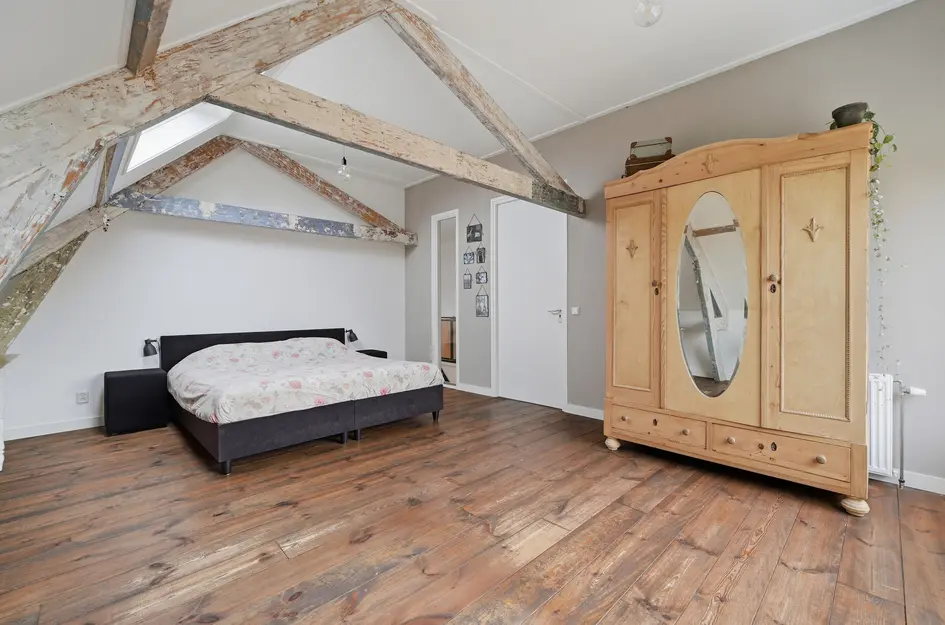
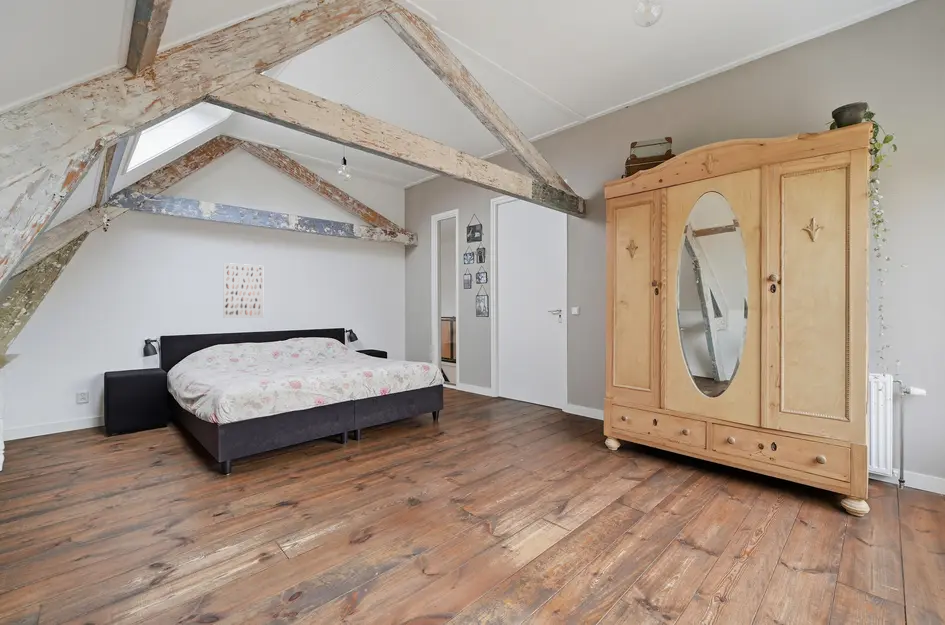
+ wall art [222,262,264,319]
